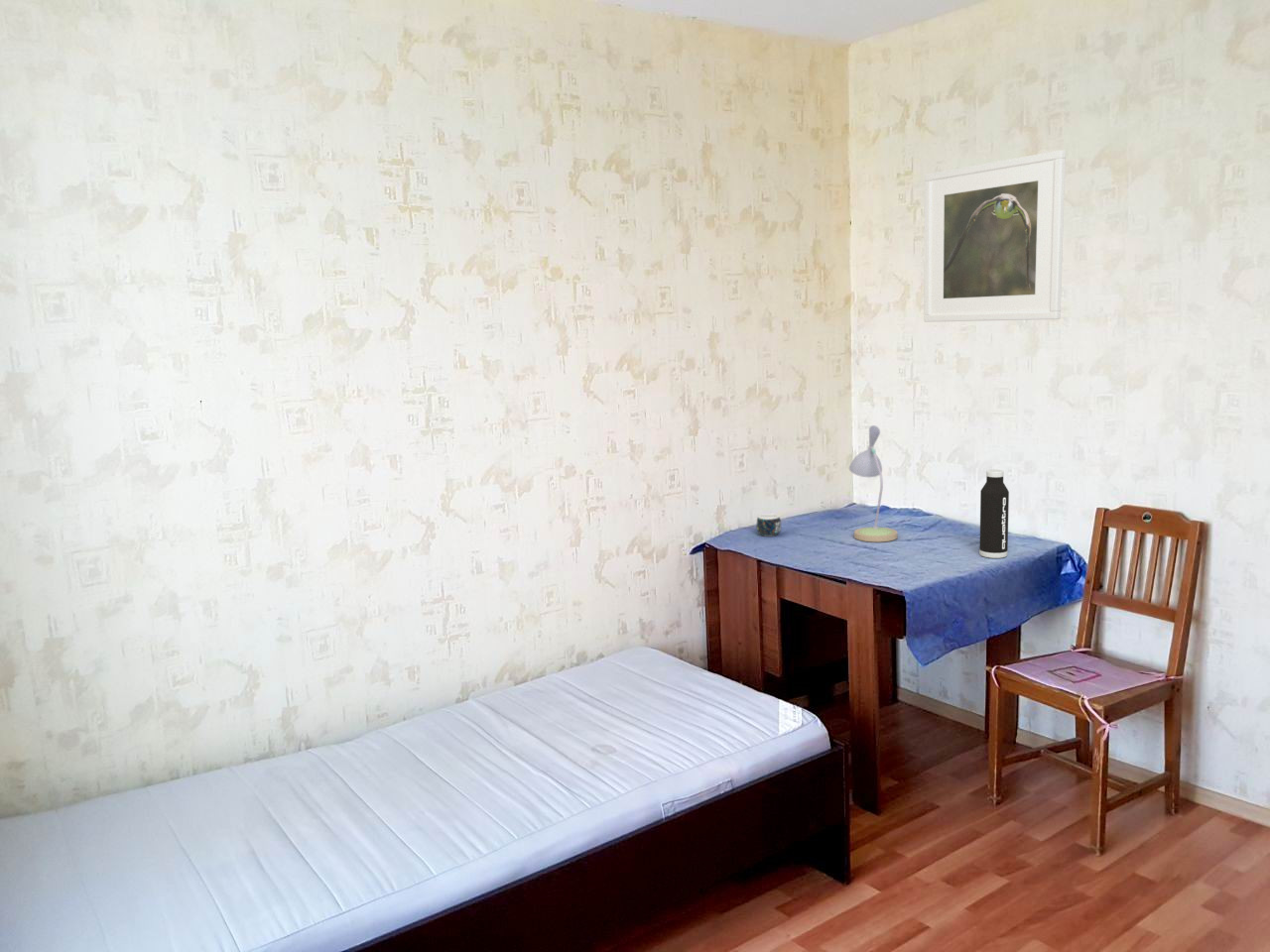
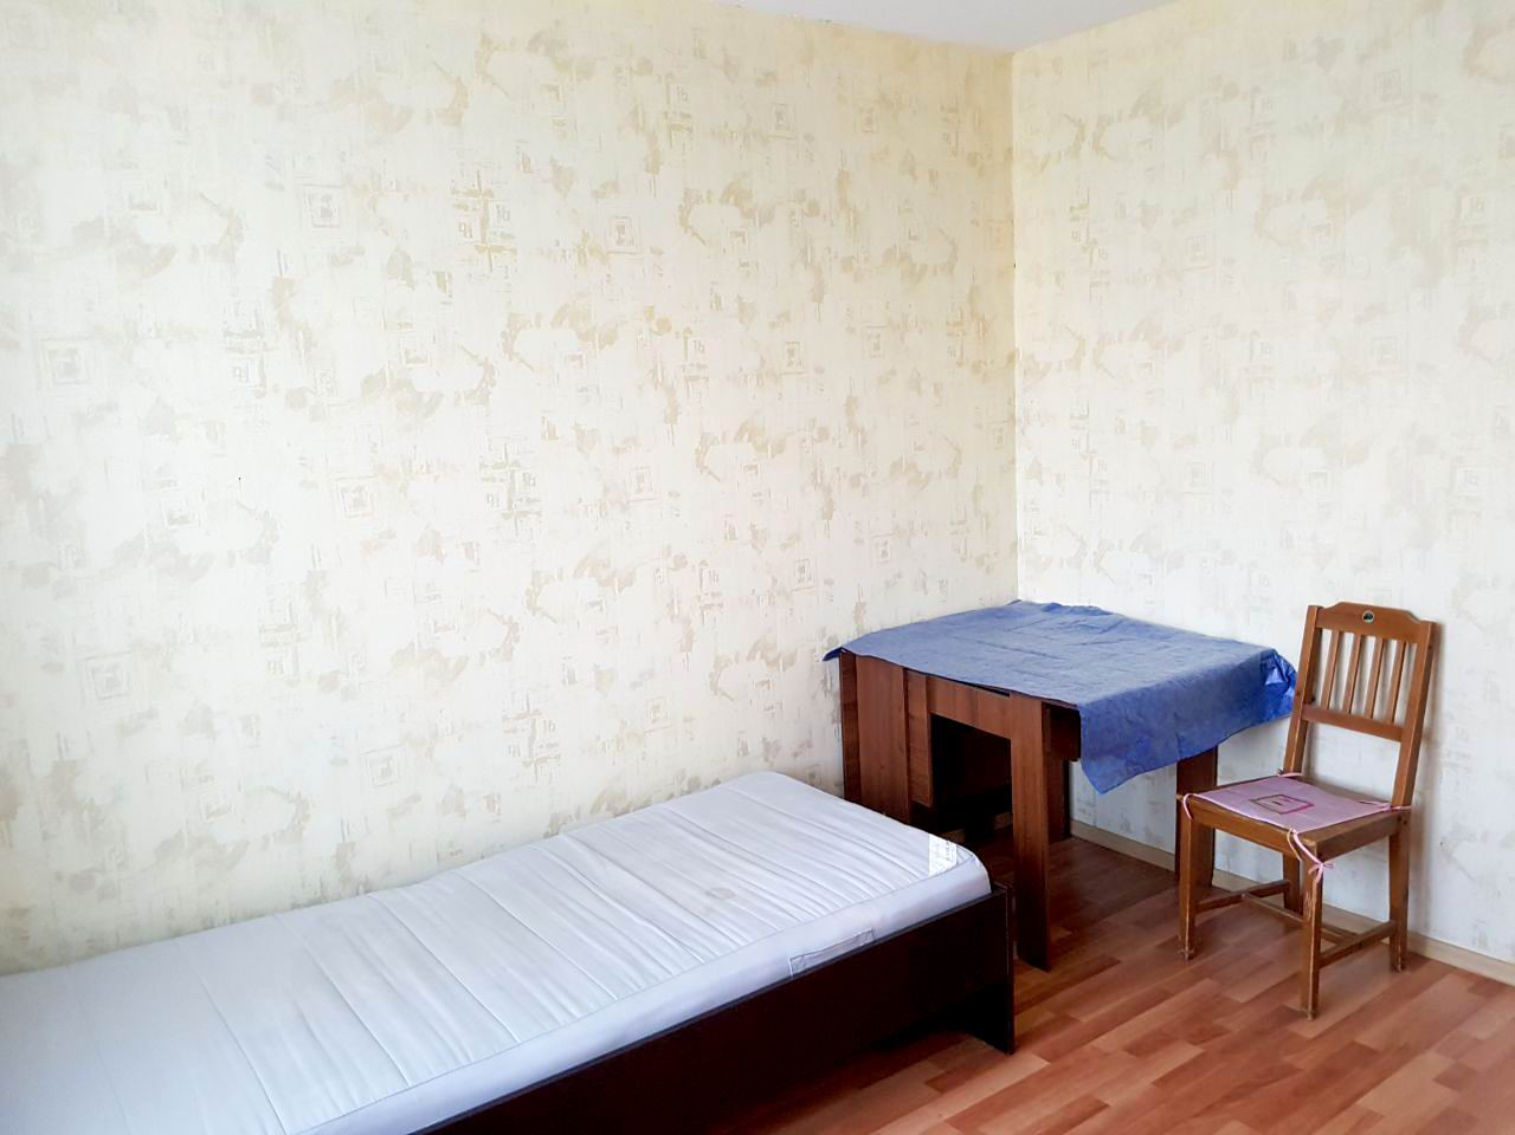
- desk lamp [848,424,899,543]
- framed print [923,149,1067,323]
- mug [756,513,782,537]
- water bottle [978,468,1010,559]
